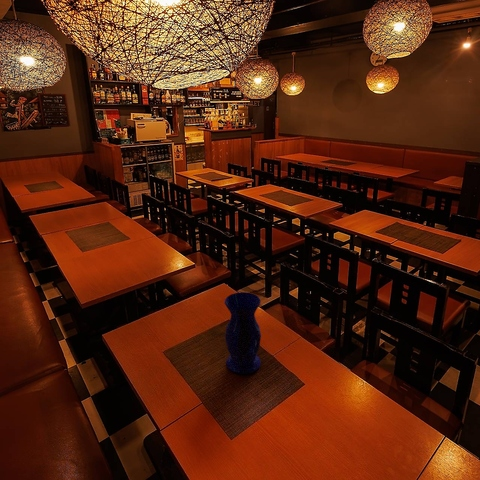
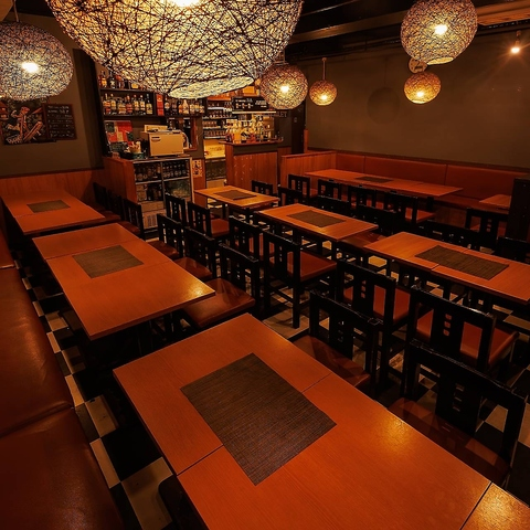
- vase [224,291,262,375]
